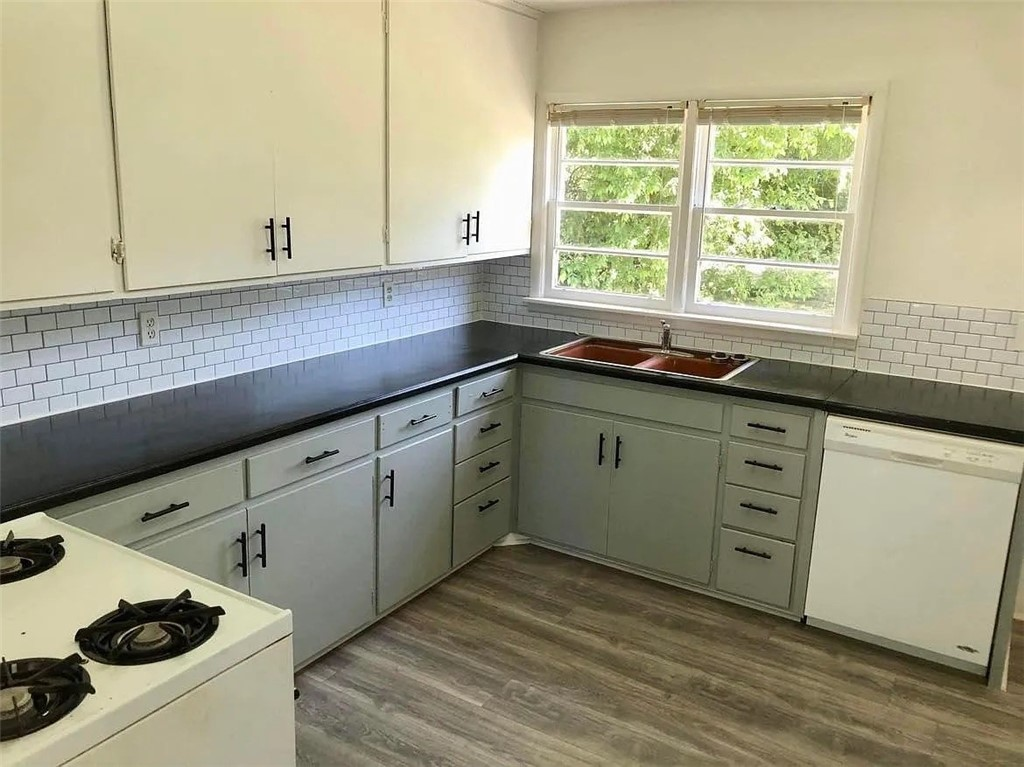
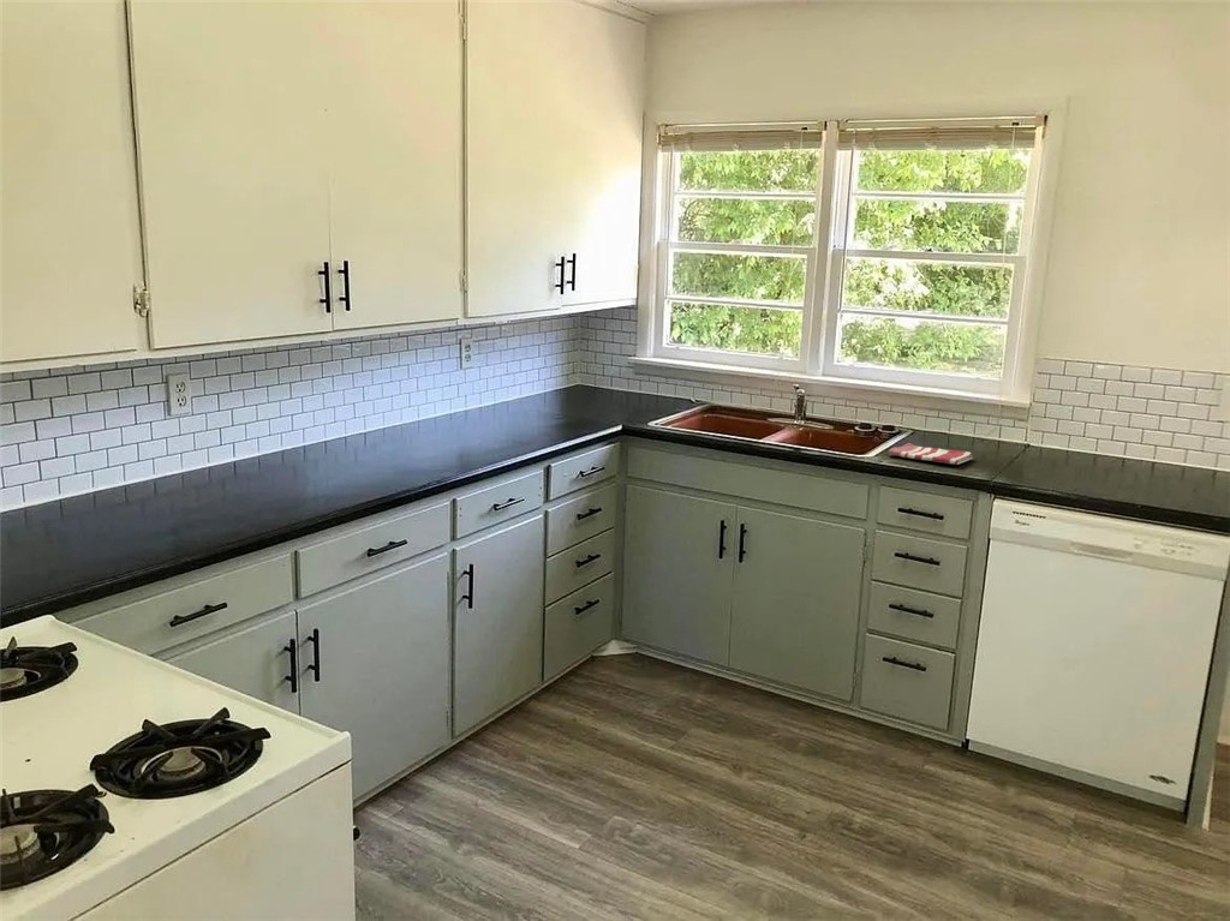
+ dish towel [888,442,974,466]
